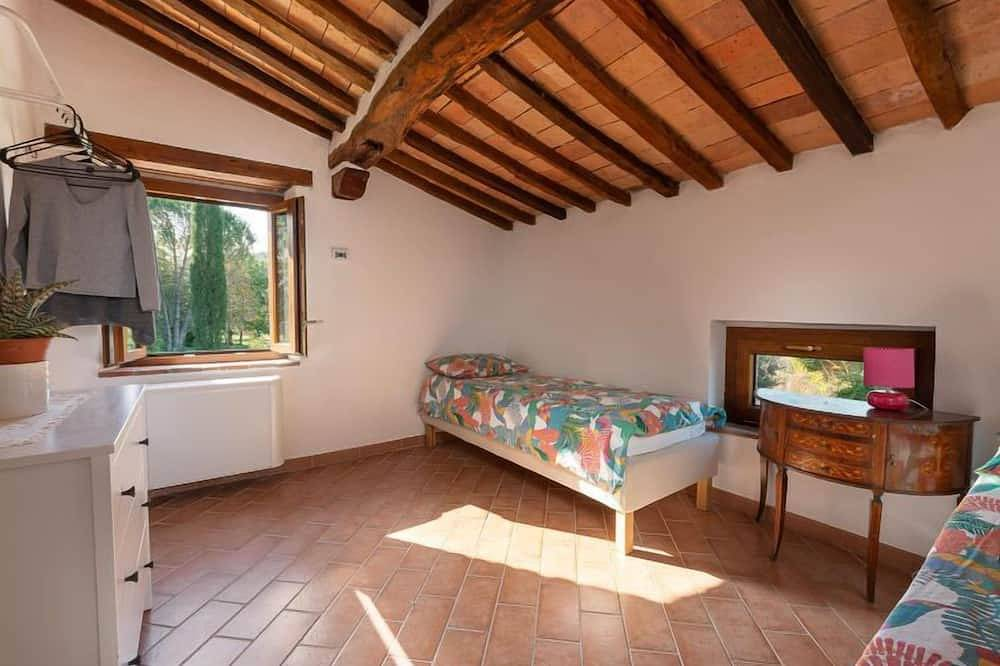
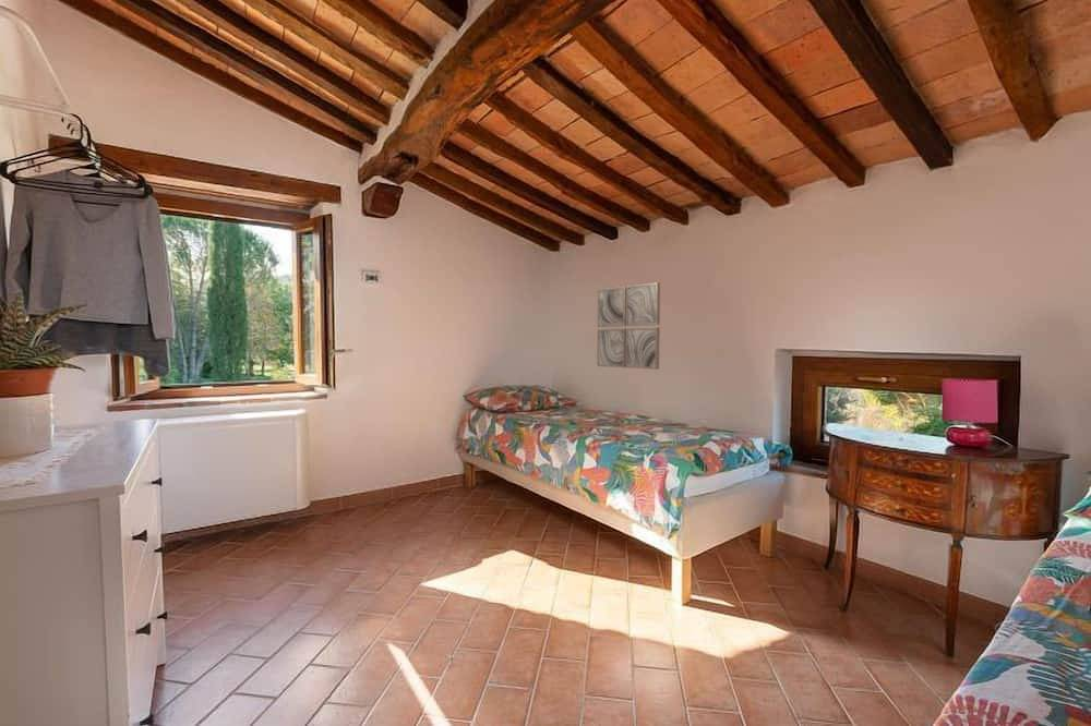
+ wall art [596,281,661,371]
